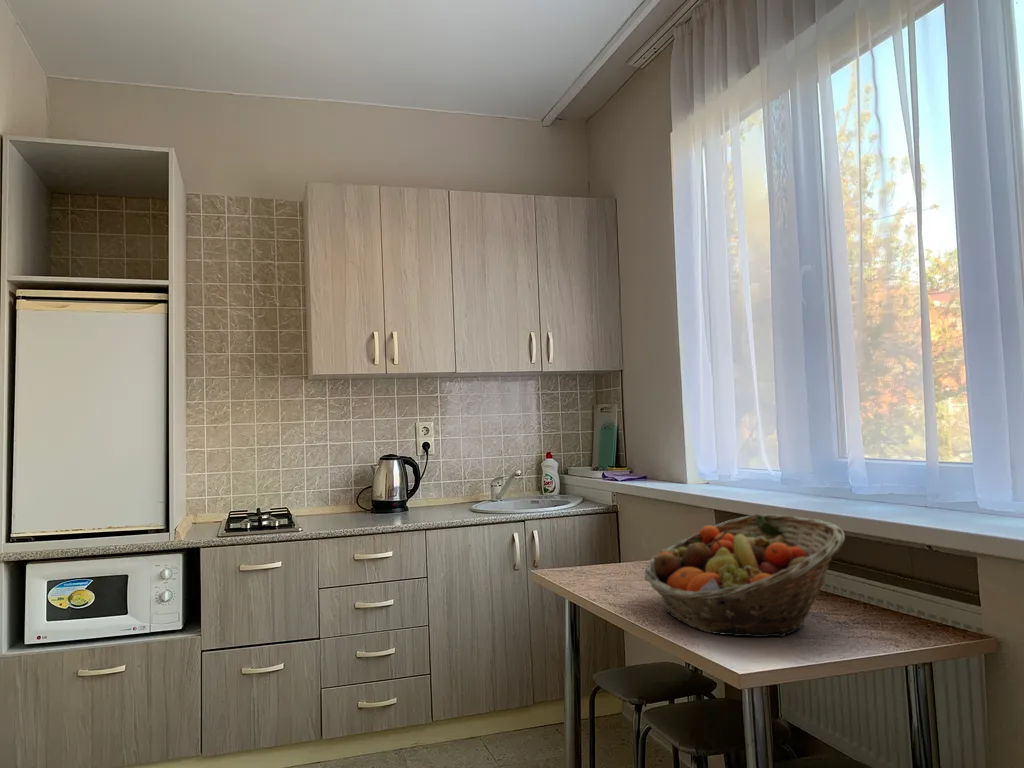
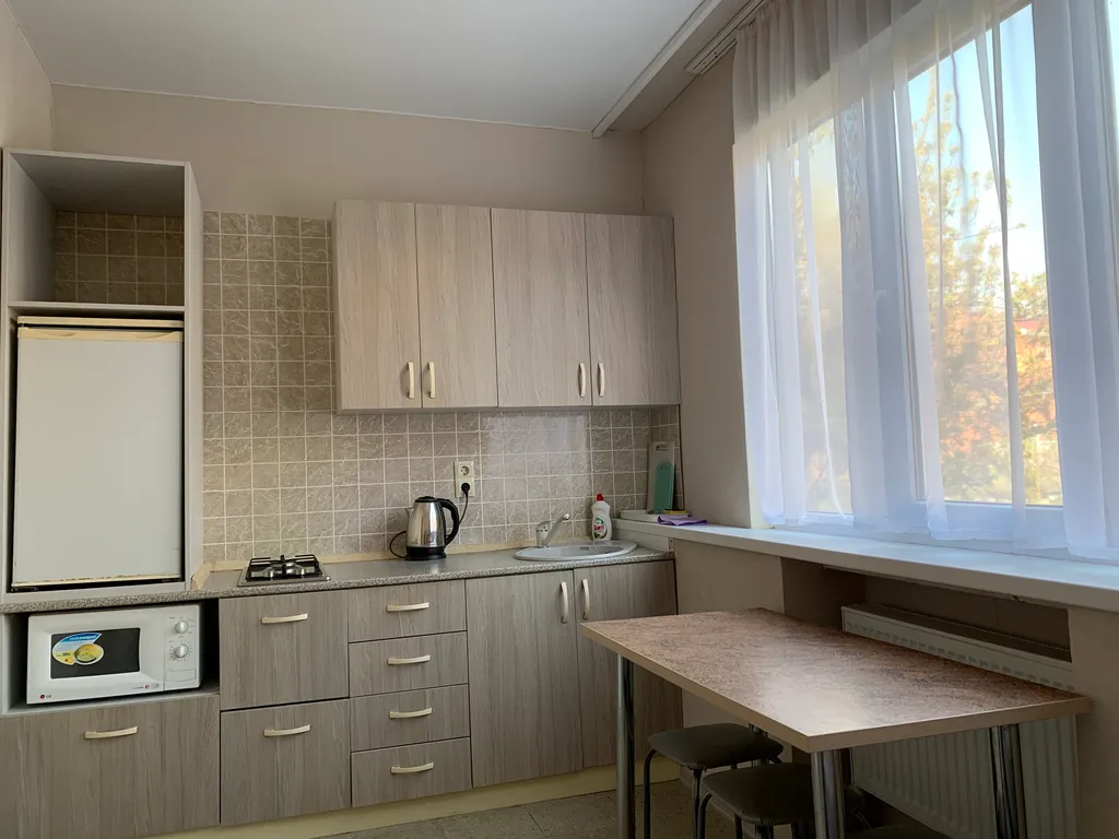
- fruit basket [643,513,846,638]
